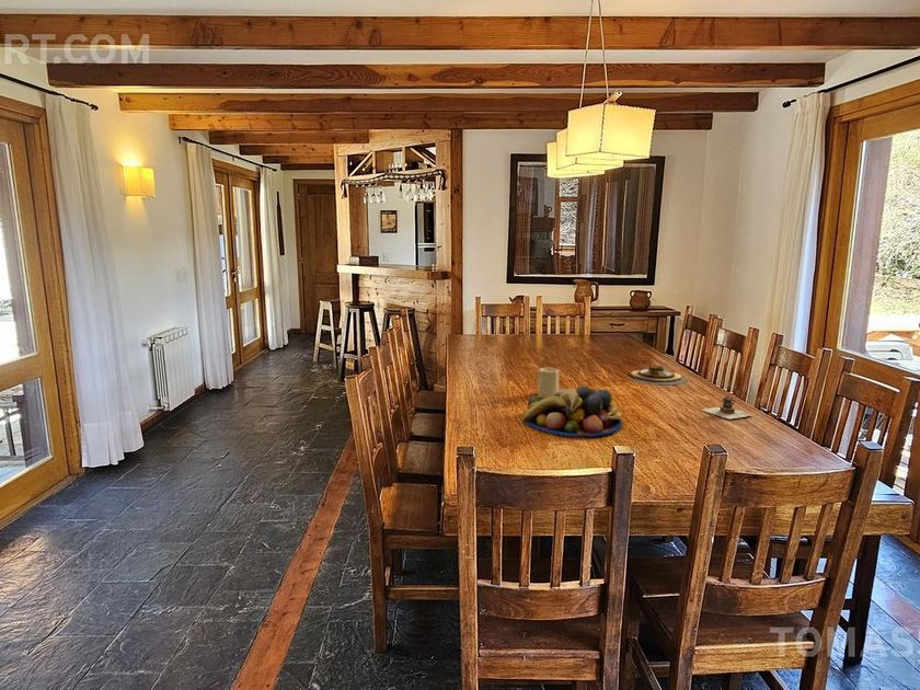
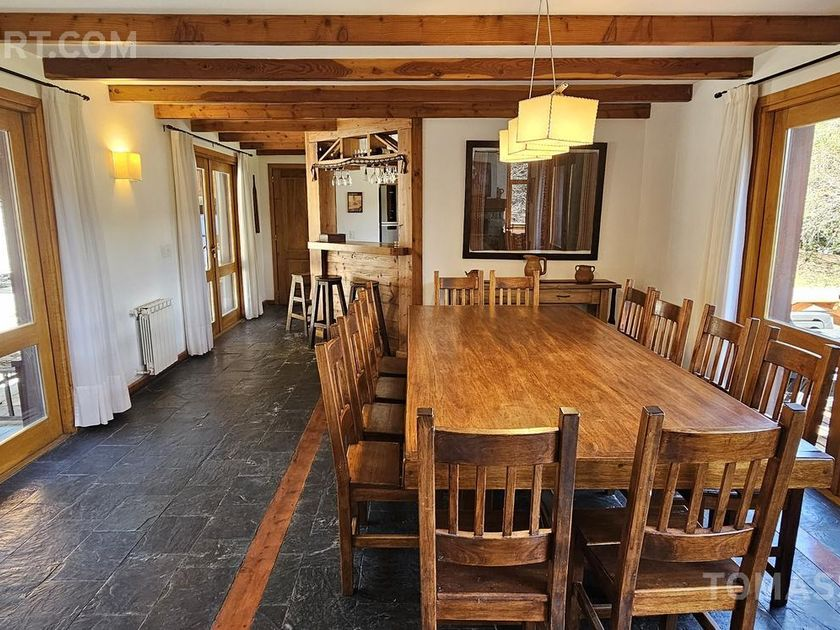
- fruit bowl [522,386,623,437]
- teapot [701,395,754,421]
- plate [629,364,688,386]
- candle [537,367,561,399]
